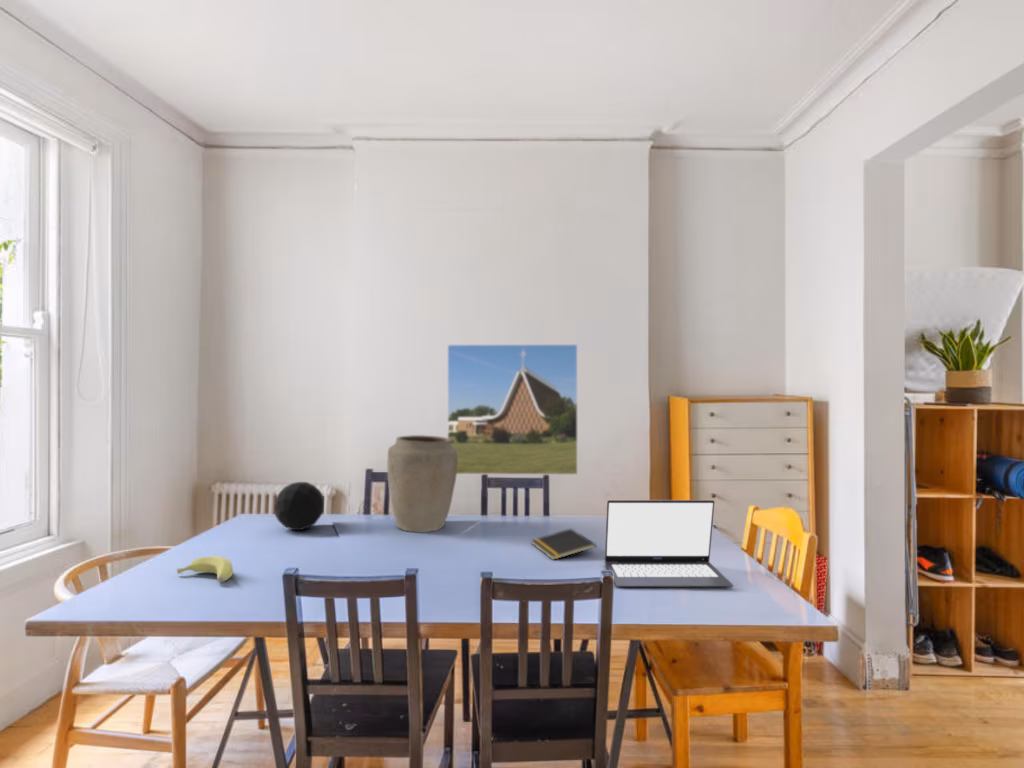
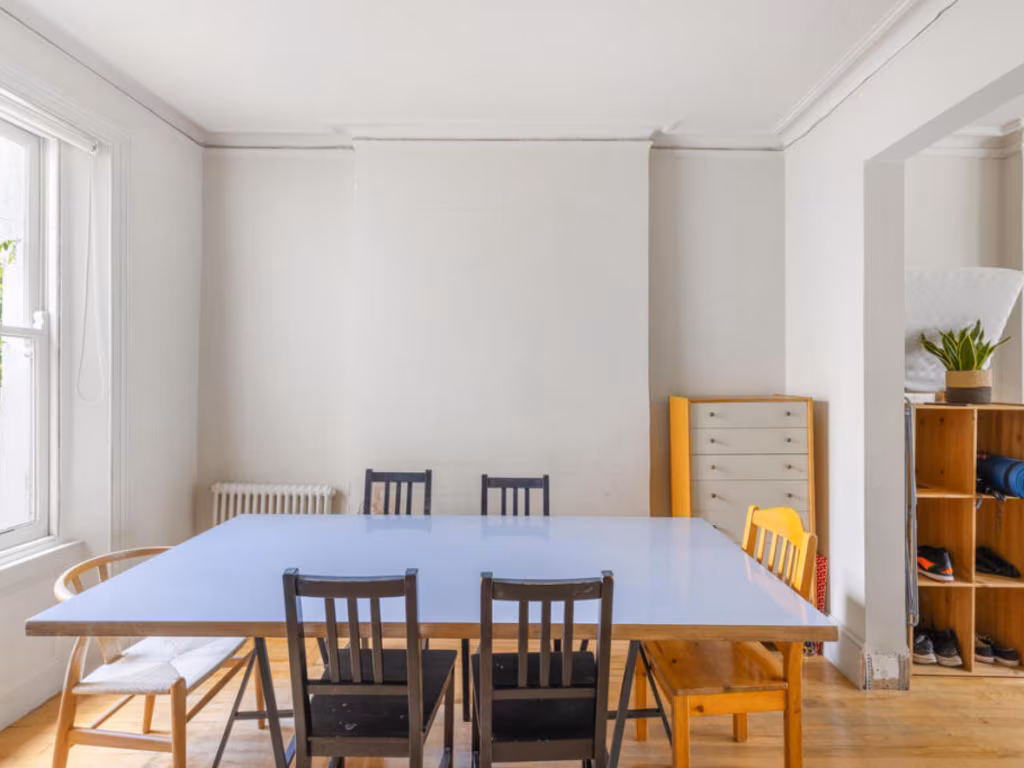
- decorative orb [273,481,325,531]
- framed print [446,343,579,476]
- vase [386,434,458,533]
- banana [176,555,234,583]
- laptop [604,499,734,588]
- notepad [530,528,597,561]
